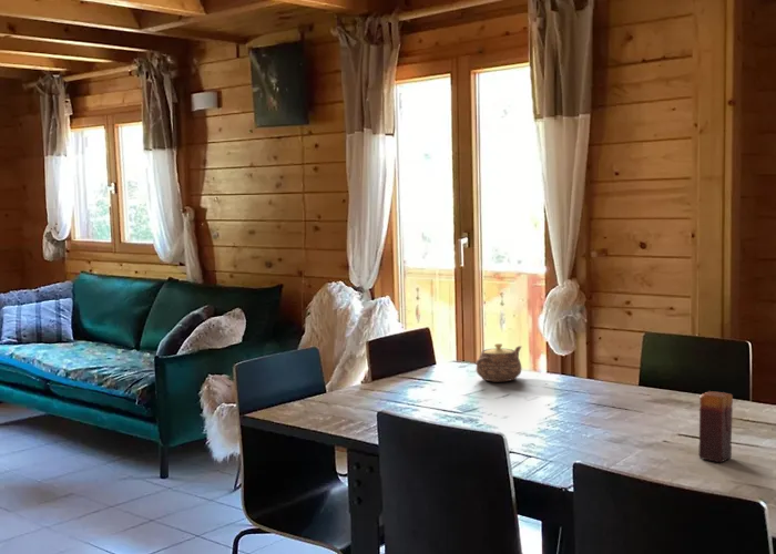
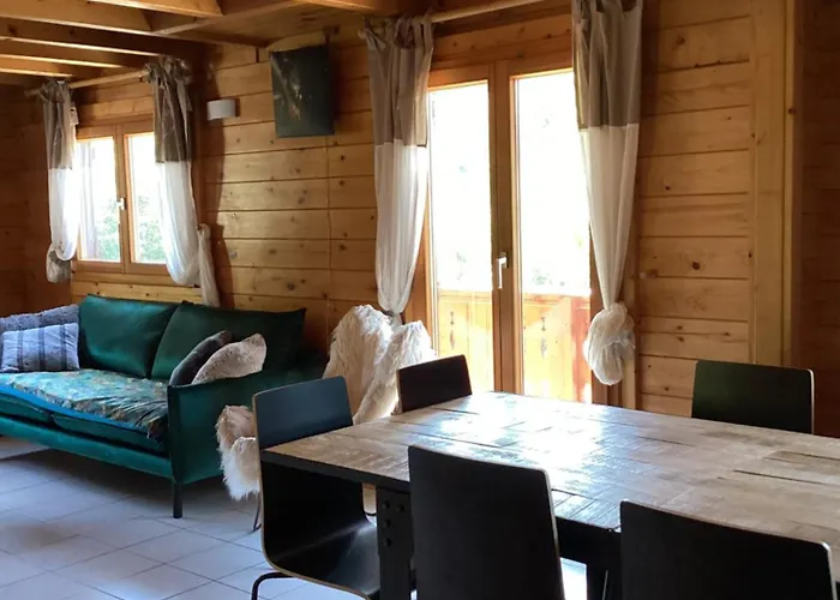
- candle [697,390,734,463]
- teapot [474,342,523,382]
